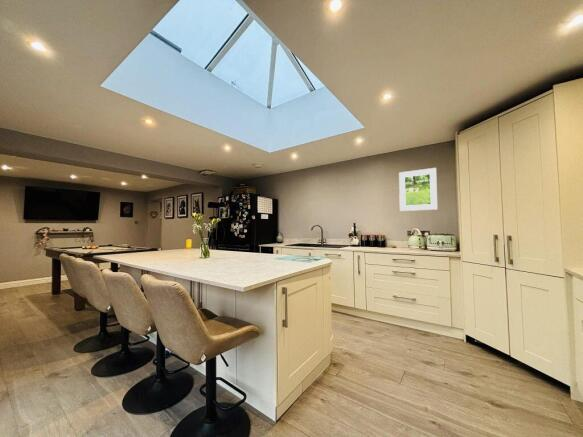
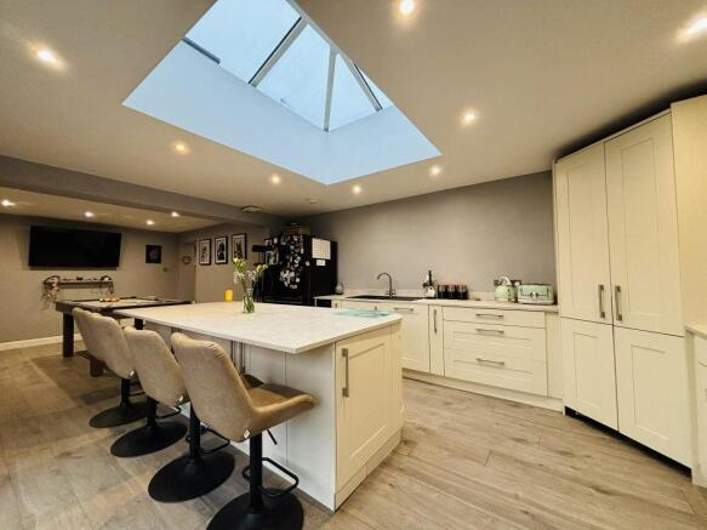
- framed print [398,167,438,212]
